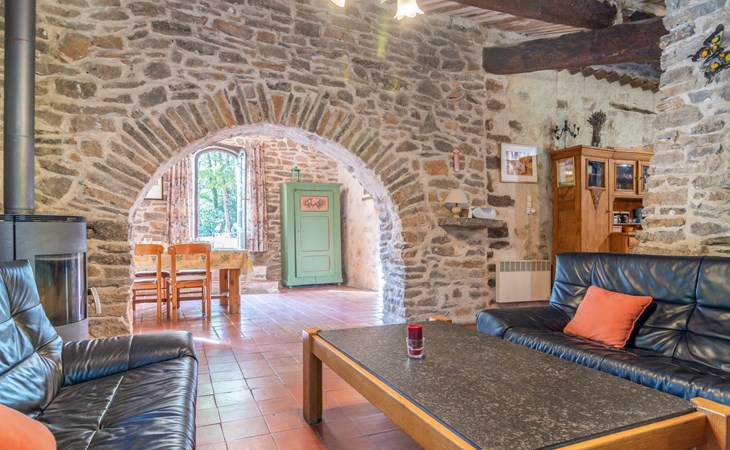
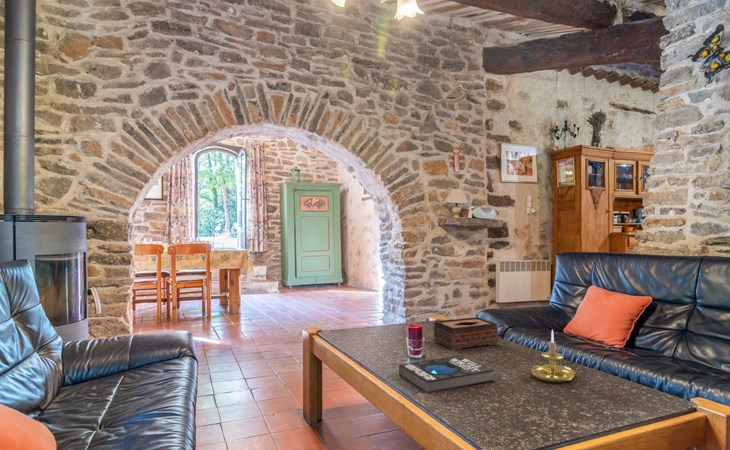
+ tissue box [433,316,499,351]
+ candle holder [530,329,576,383]
+ book [398,354,495,394]
